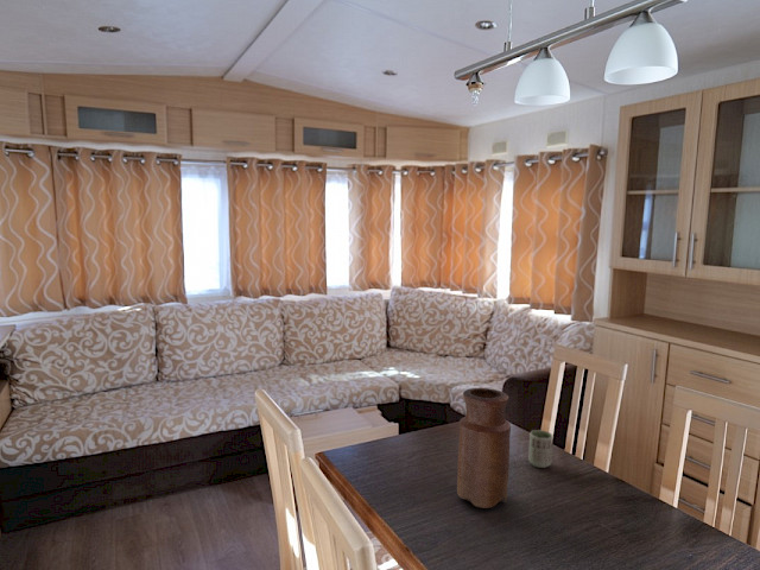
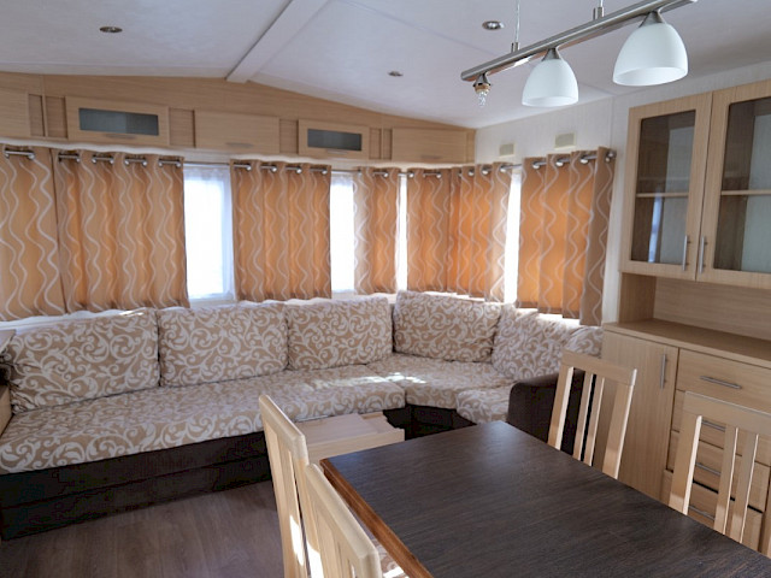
- vase [456,387,512,509]
- cup [527,429,555,469]
